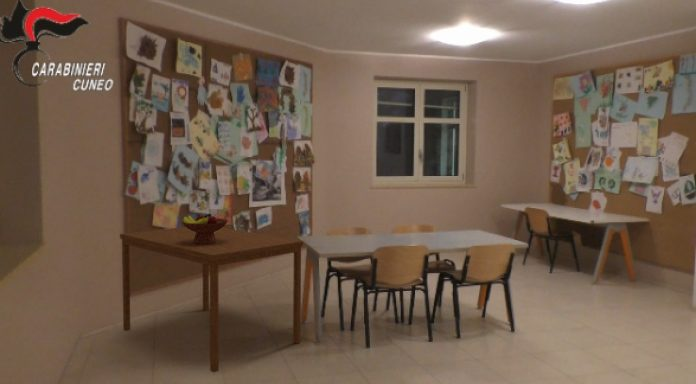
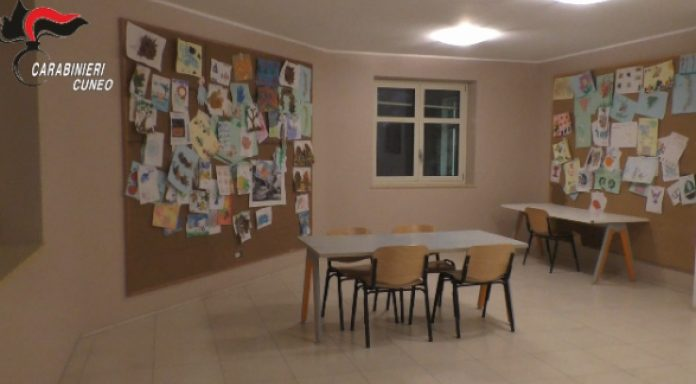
- fruit bowl [180,212,229,244]
- dining table [119,226,304,373]
